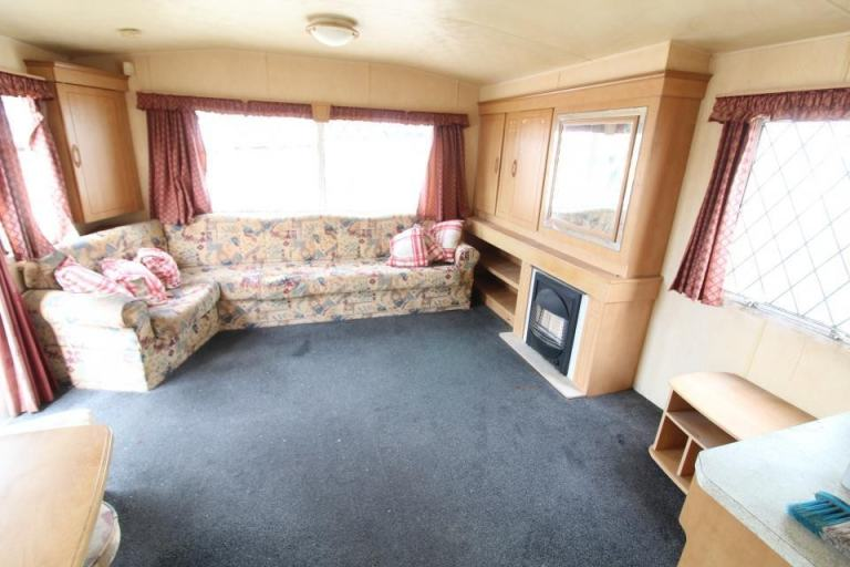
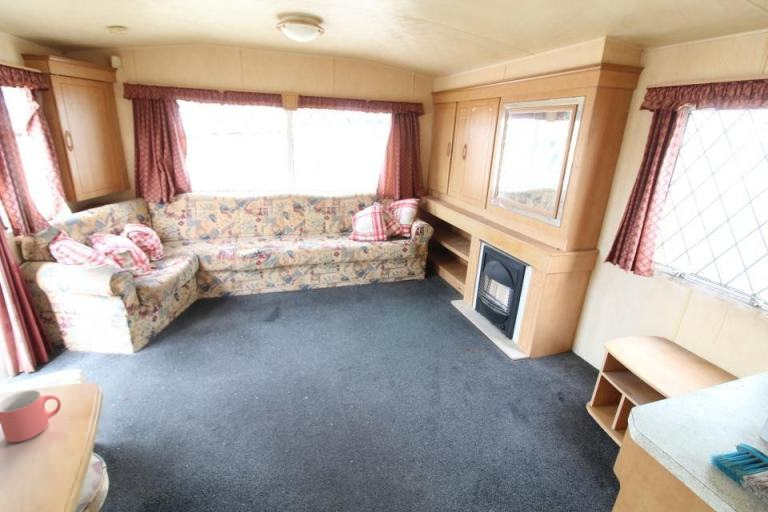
+ mug [0,389,62,443]
